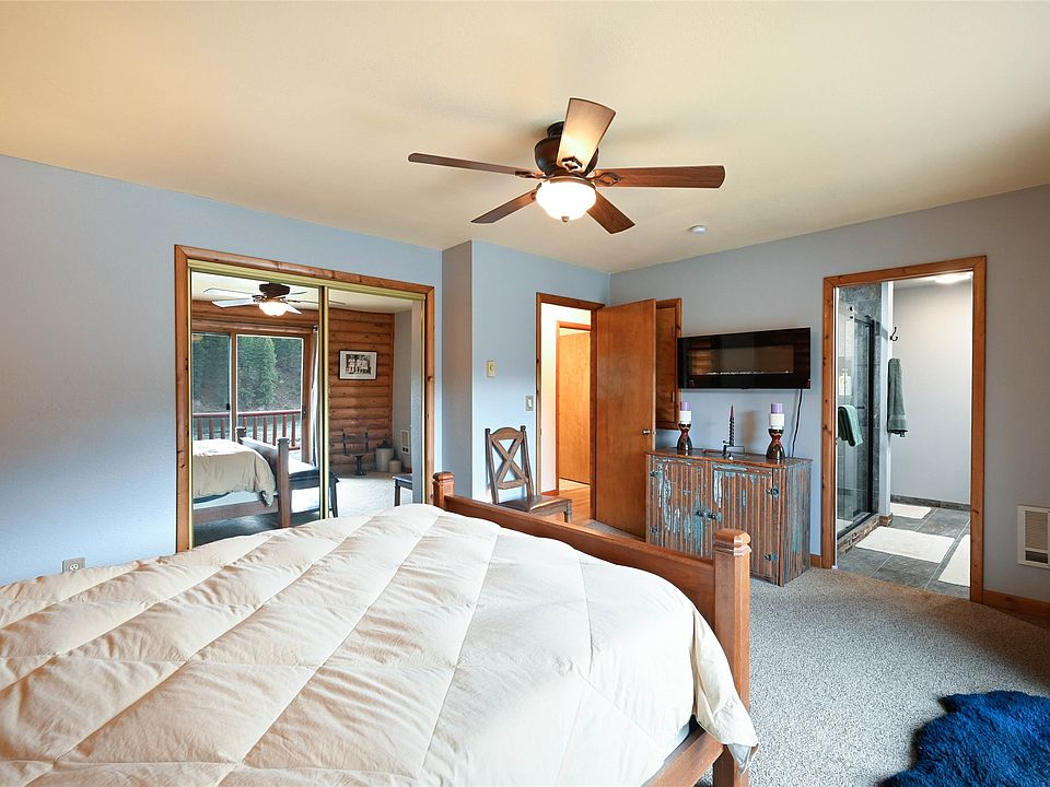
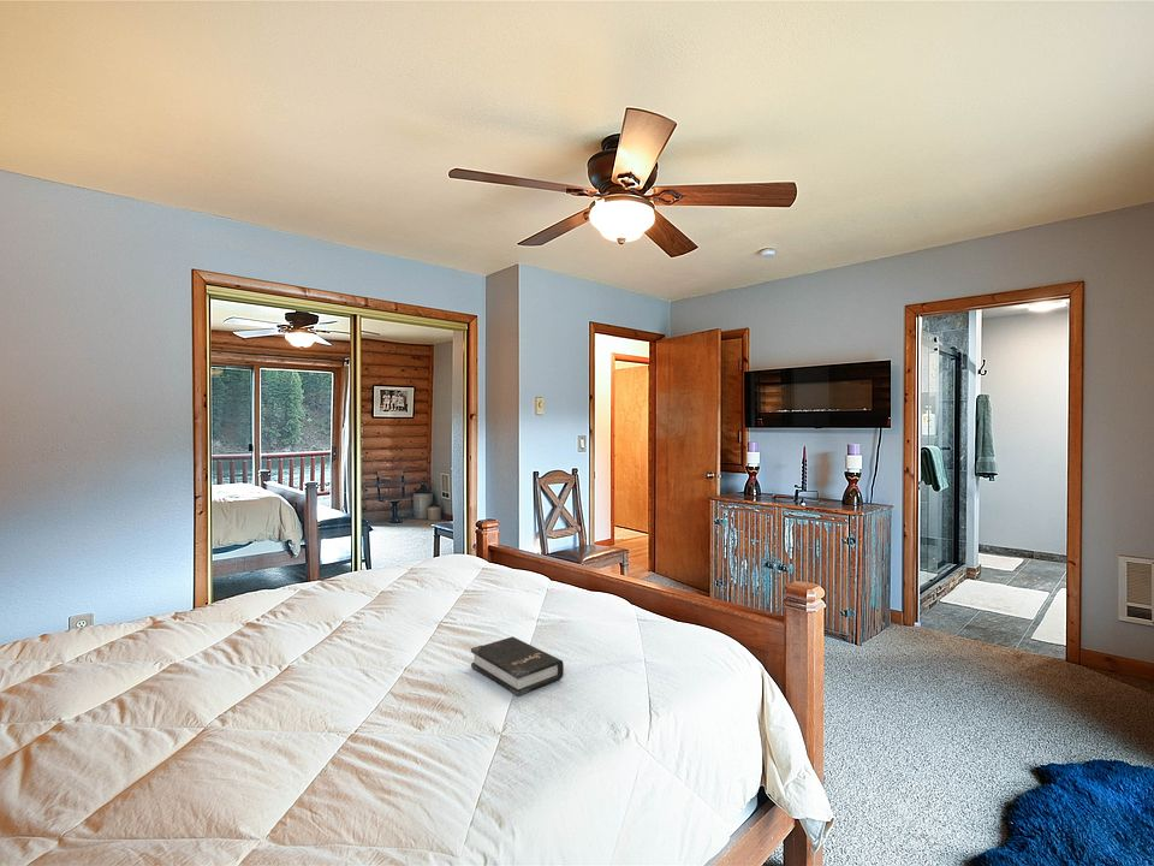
+ hardback book [470,636,565,698]
